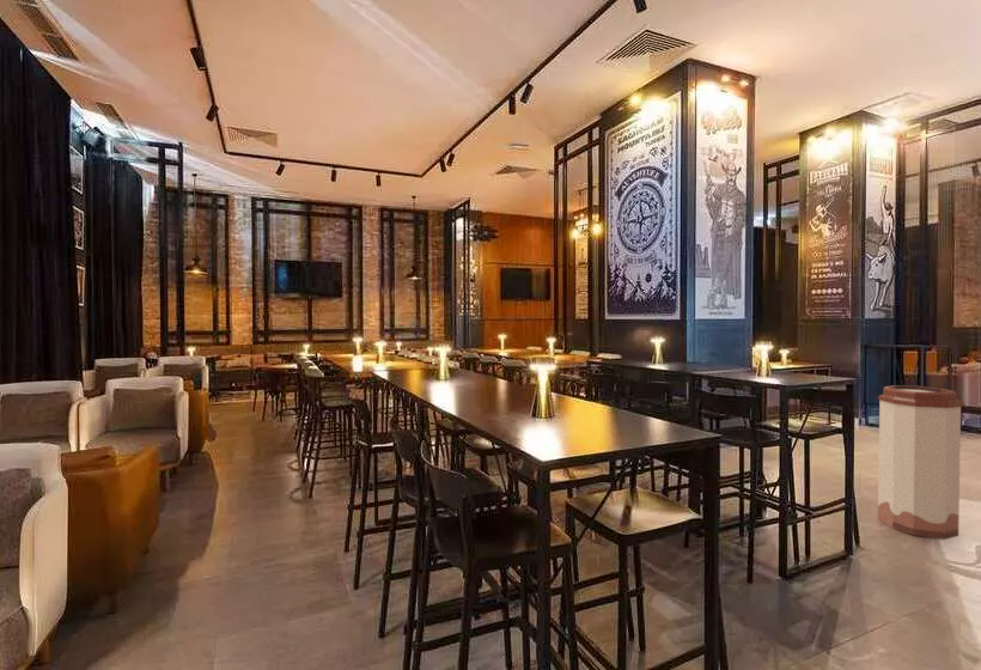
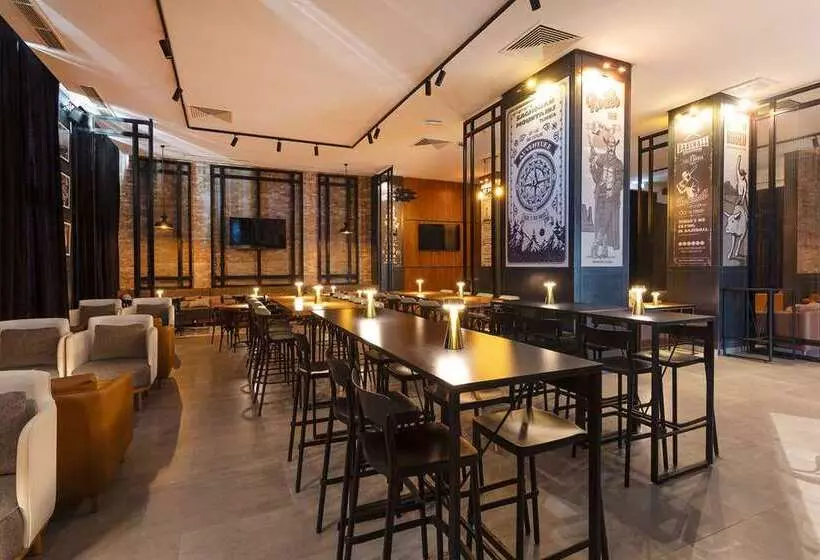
- trash can [877,384,965,541]
